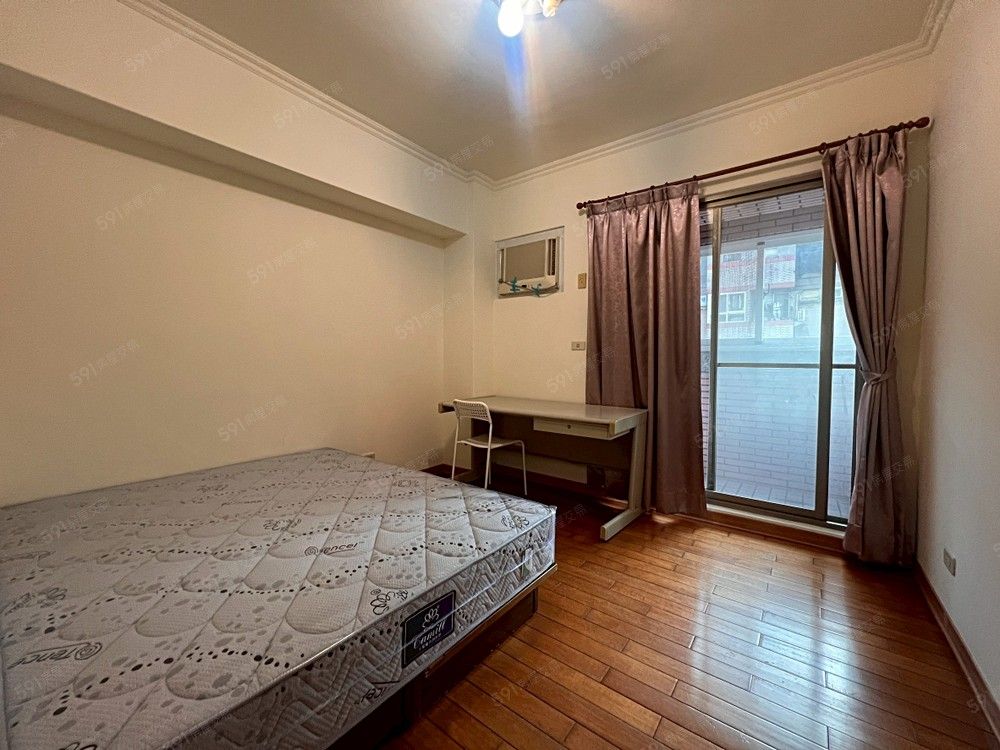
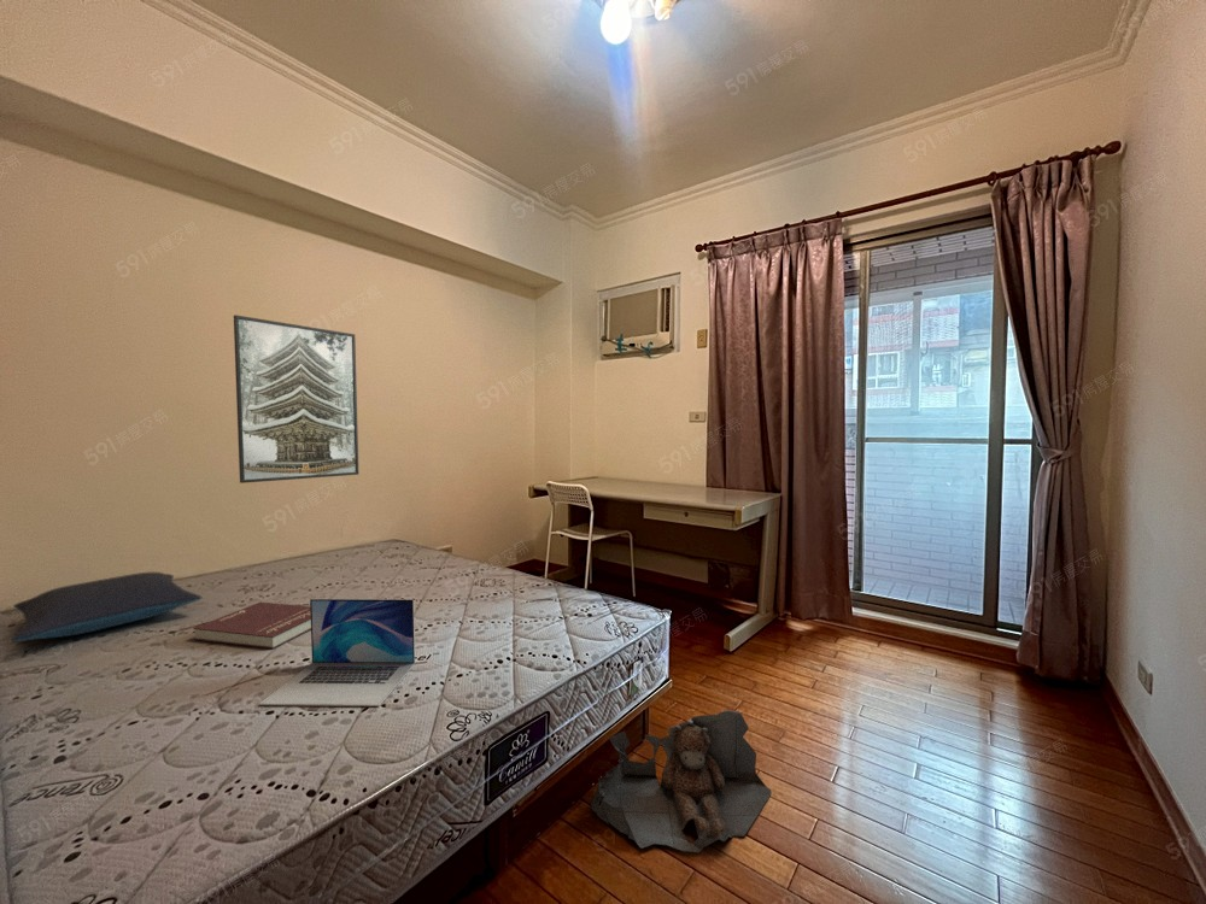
+ pillow [10,571,203,642]
+ laptop [258,598,416,708]
+ book [193,601,311,650]
+ bag [590,709,772,853]
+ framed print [233,313,359,485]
